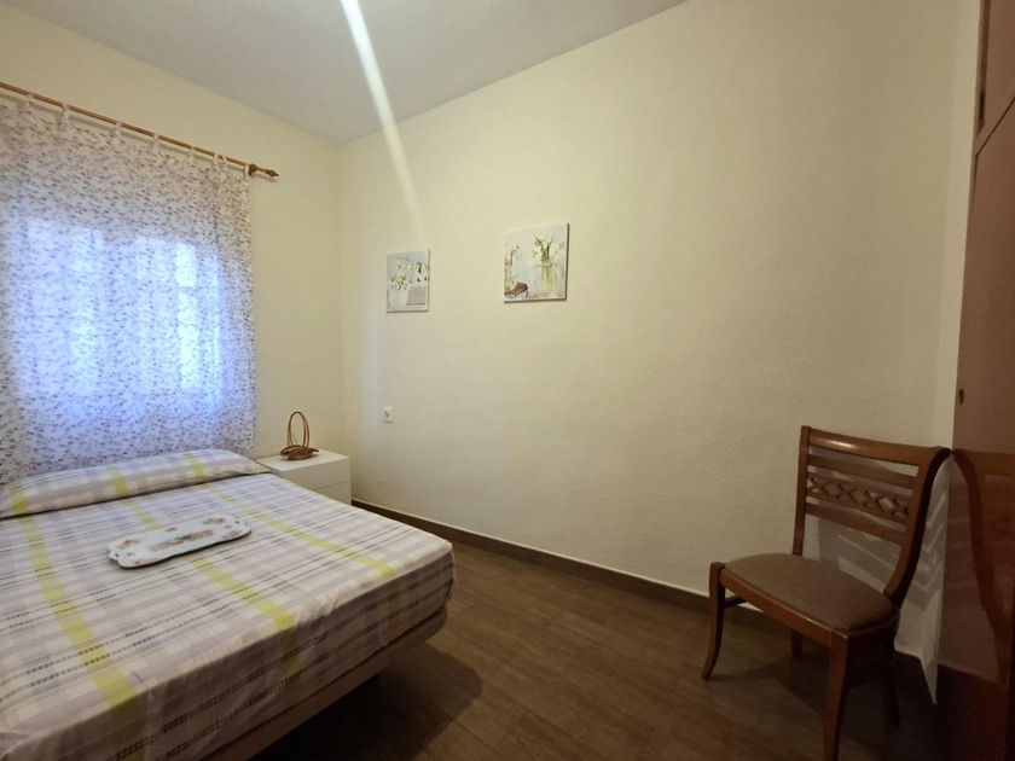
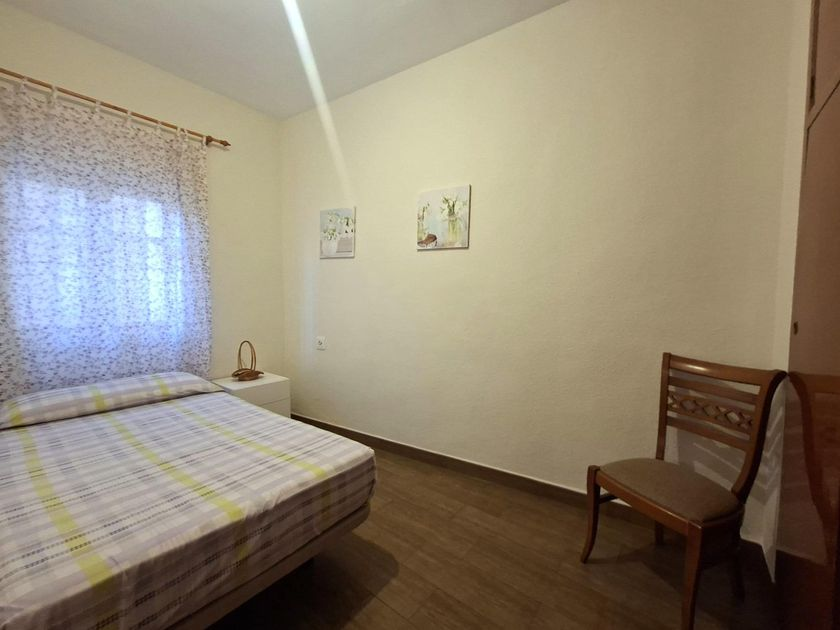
- serving tray [106,513,251,568]
